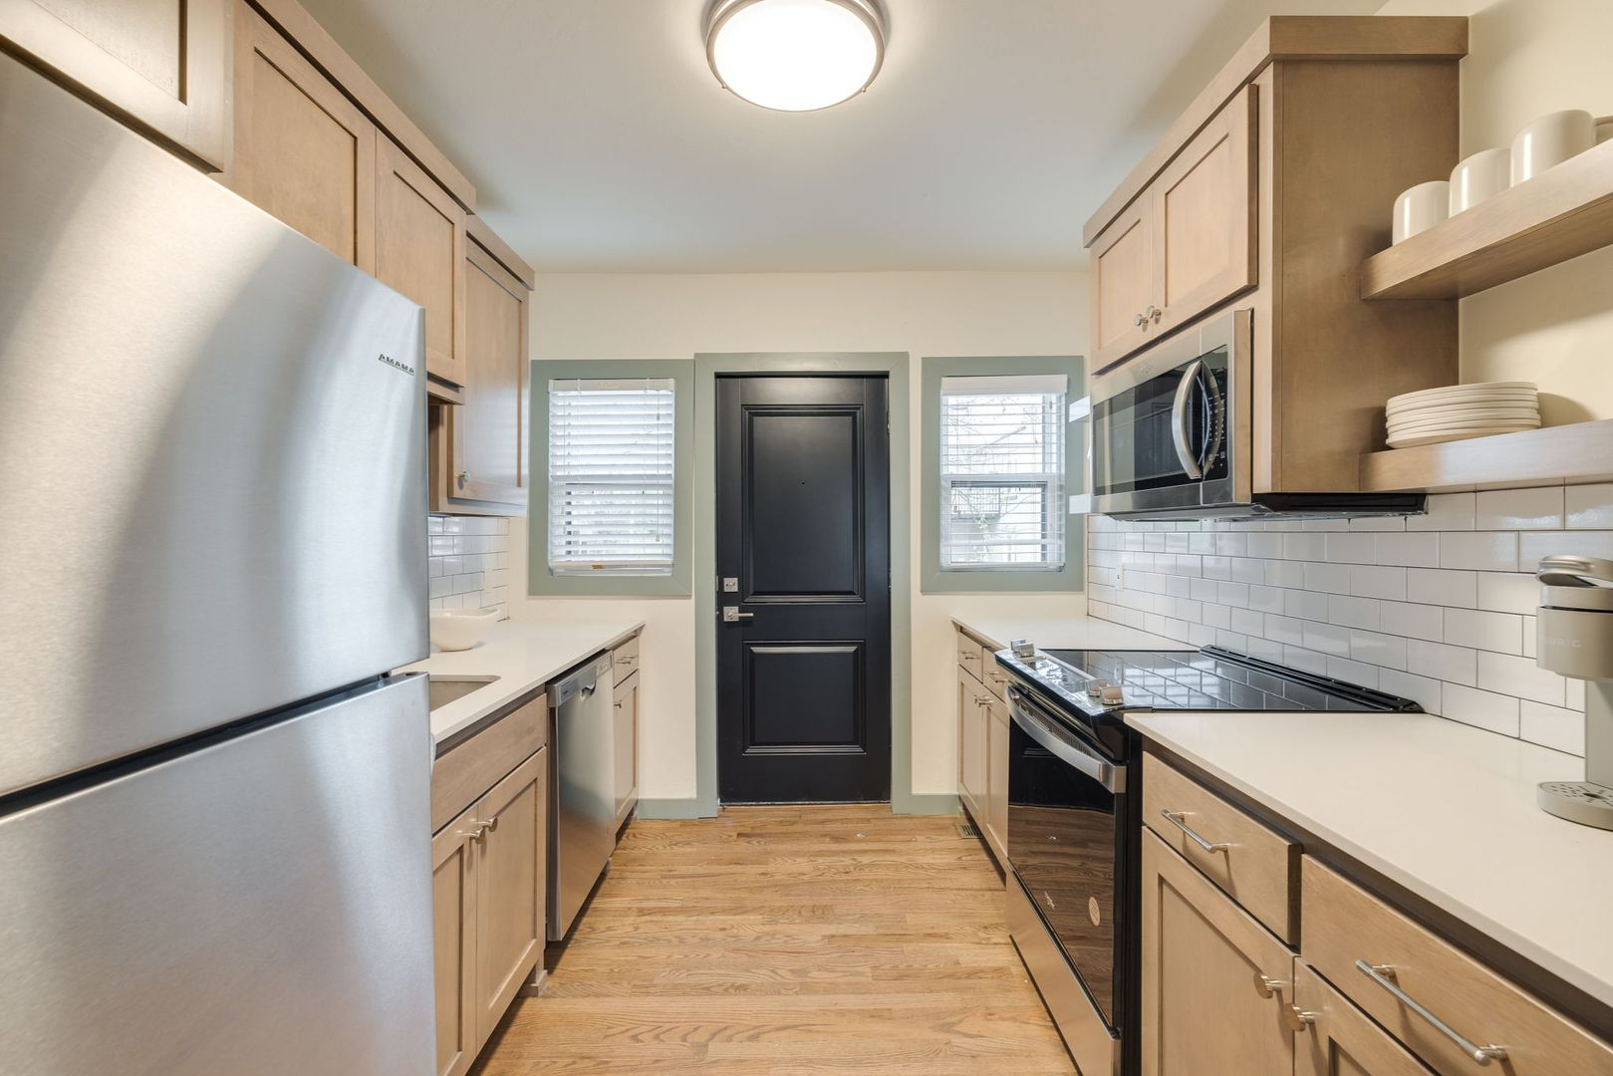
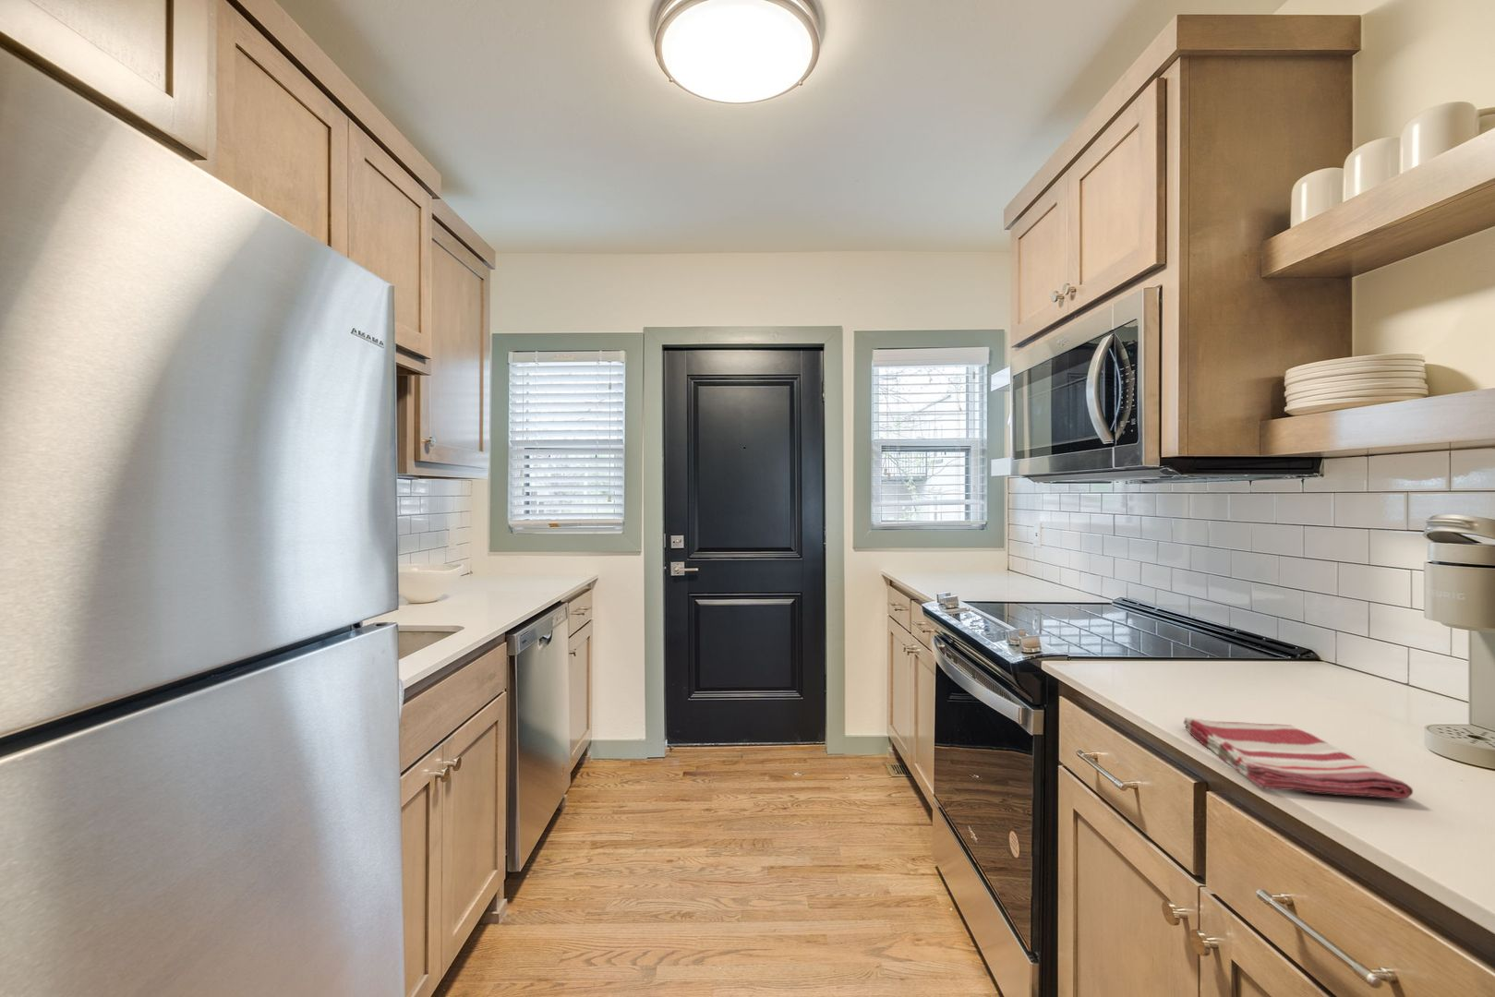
+ dish towel [1182,717,1414,799]
